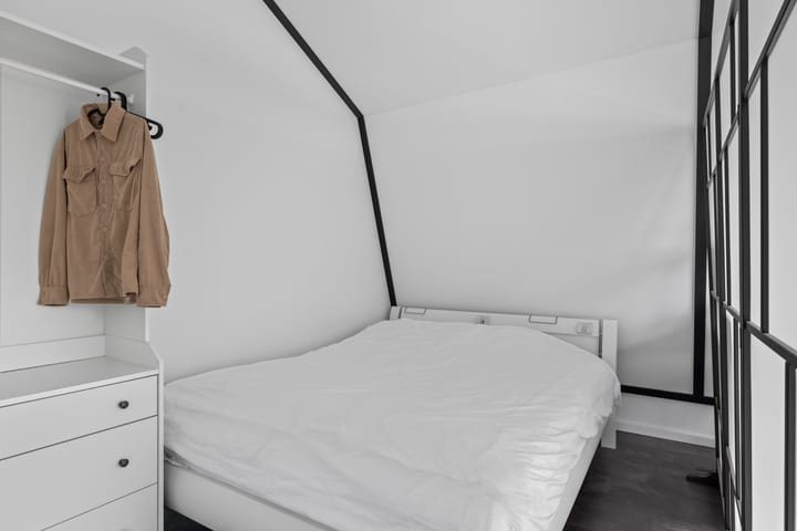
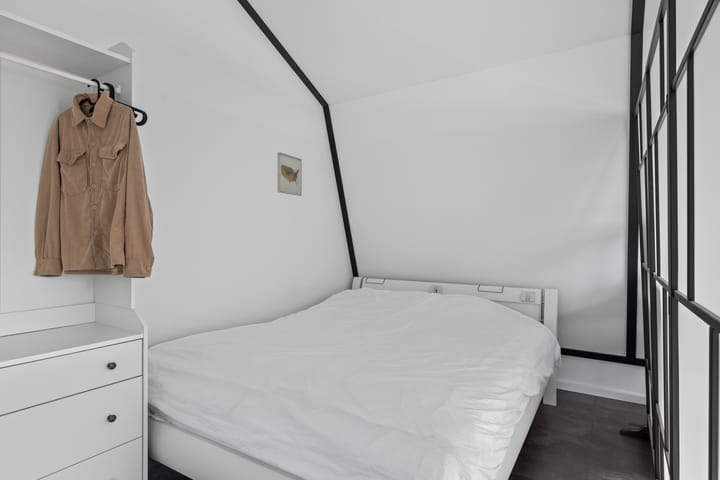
+ wall art [276,151,303,197]
